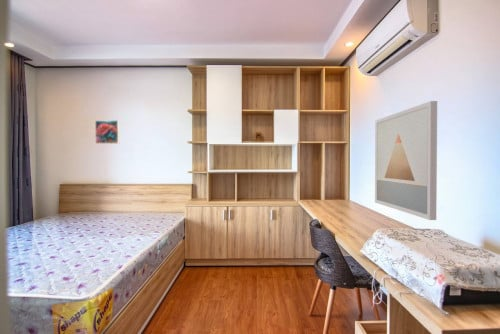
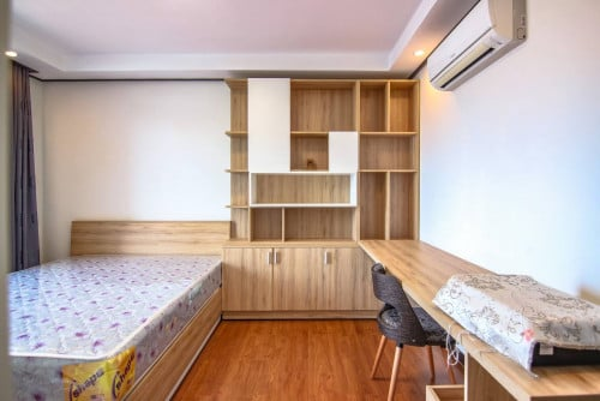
- wall art [374,100,438,221]
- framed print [94,119,120,145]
